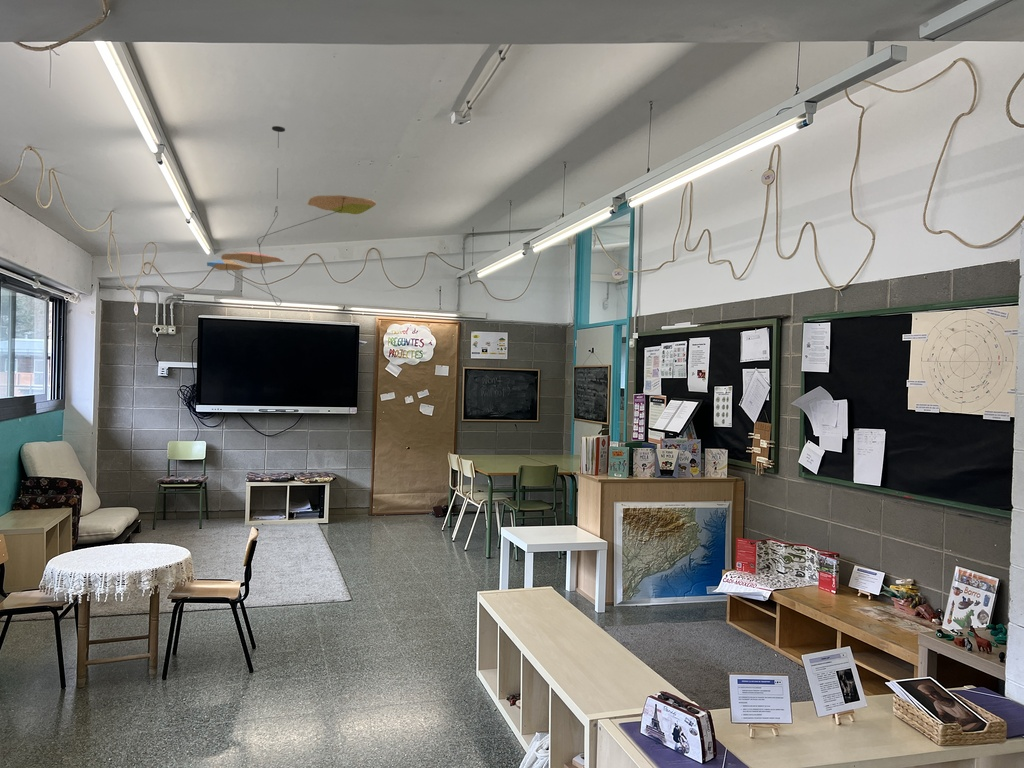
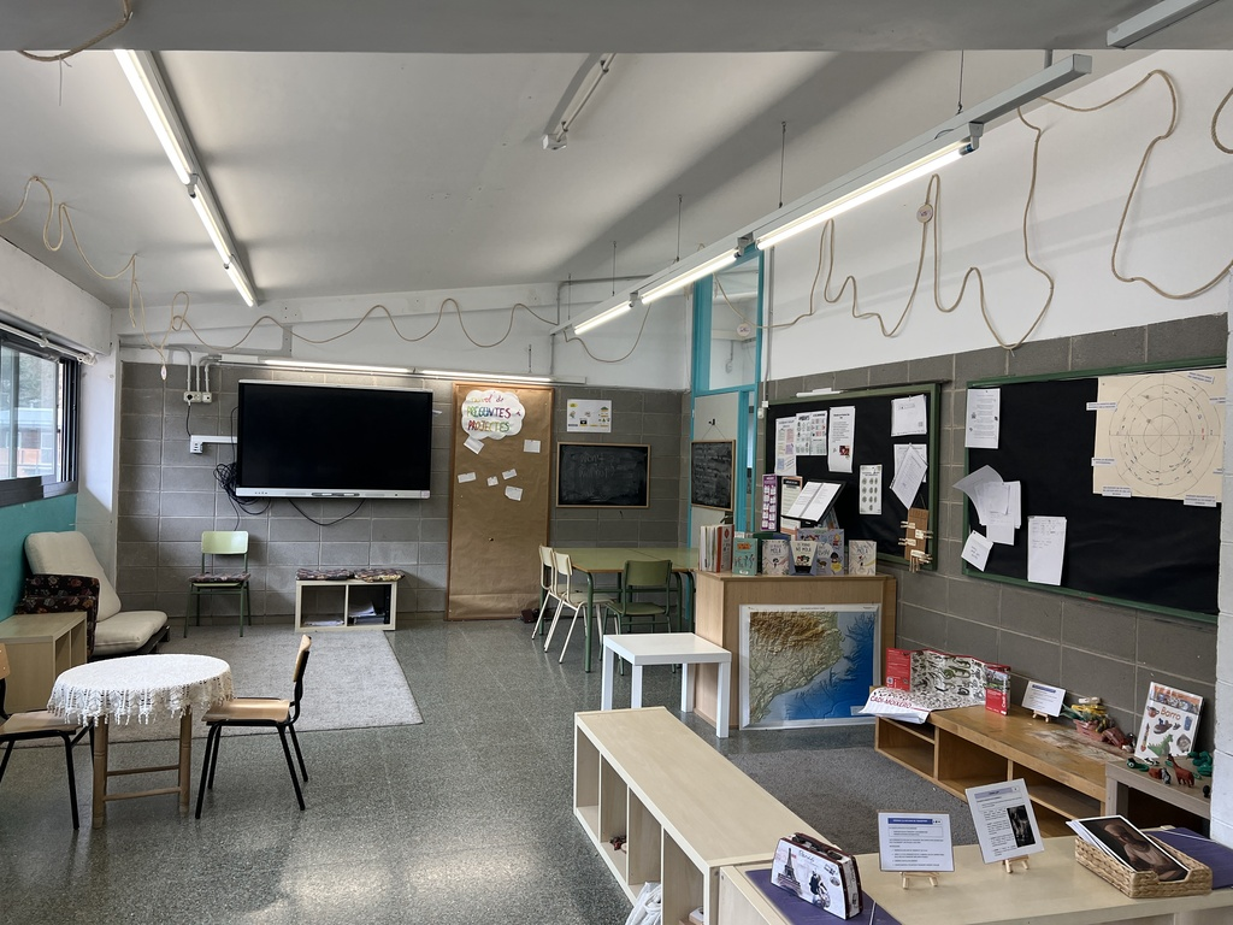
- ceiling mobile [206,125,377,307]
